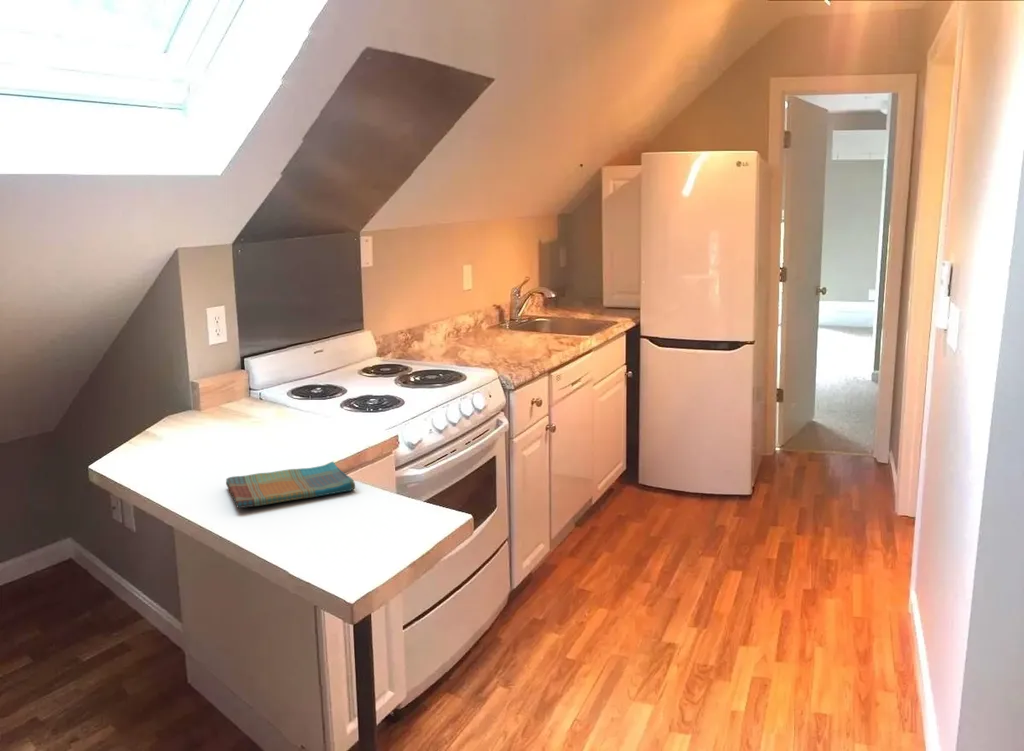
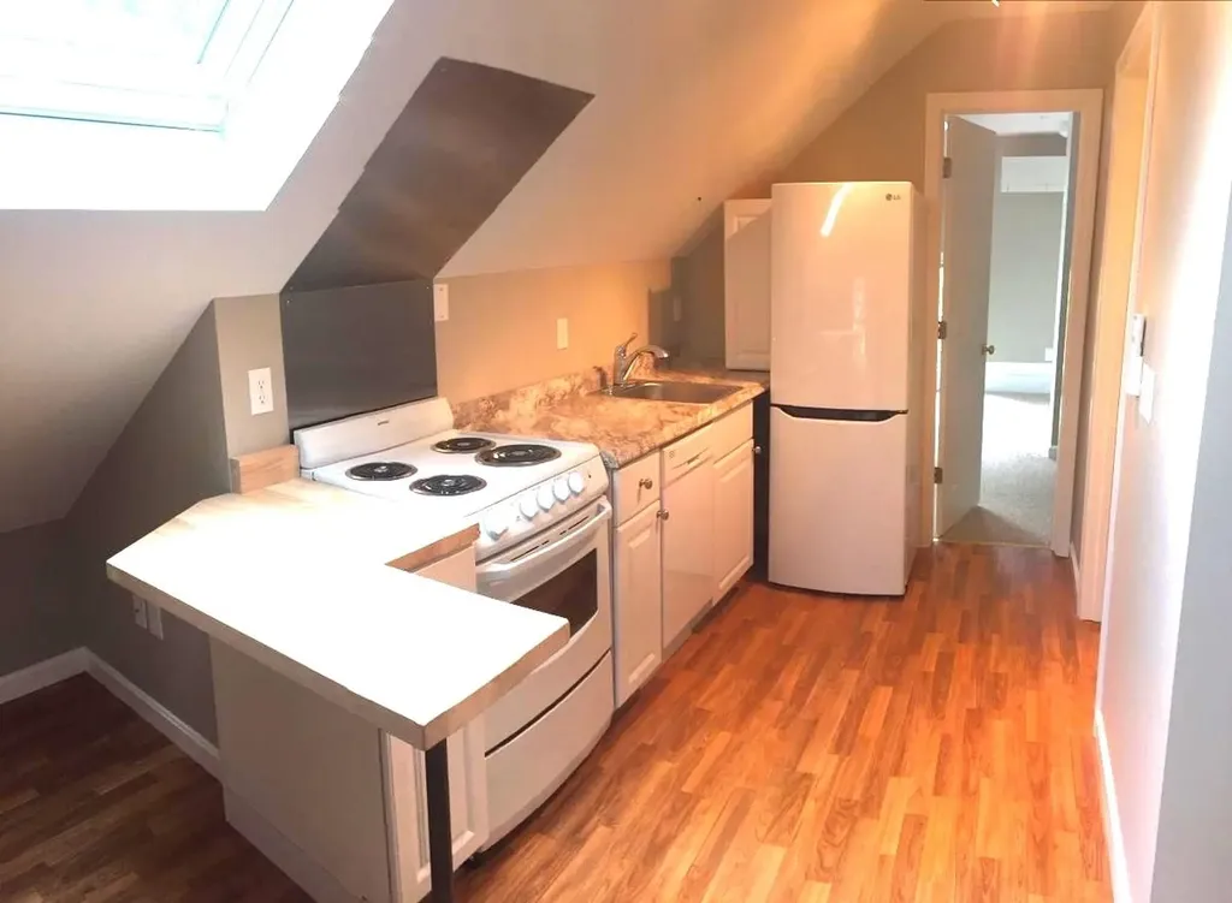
- dish towel [225,461,356,509]
